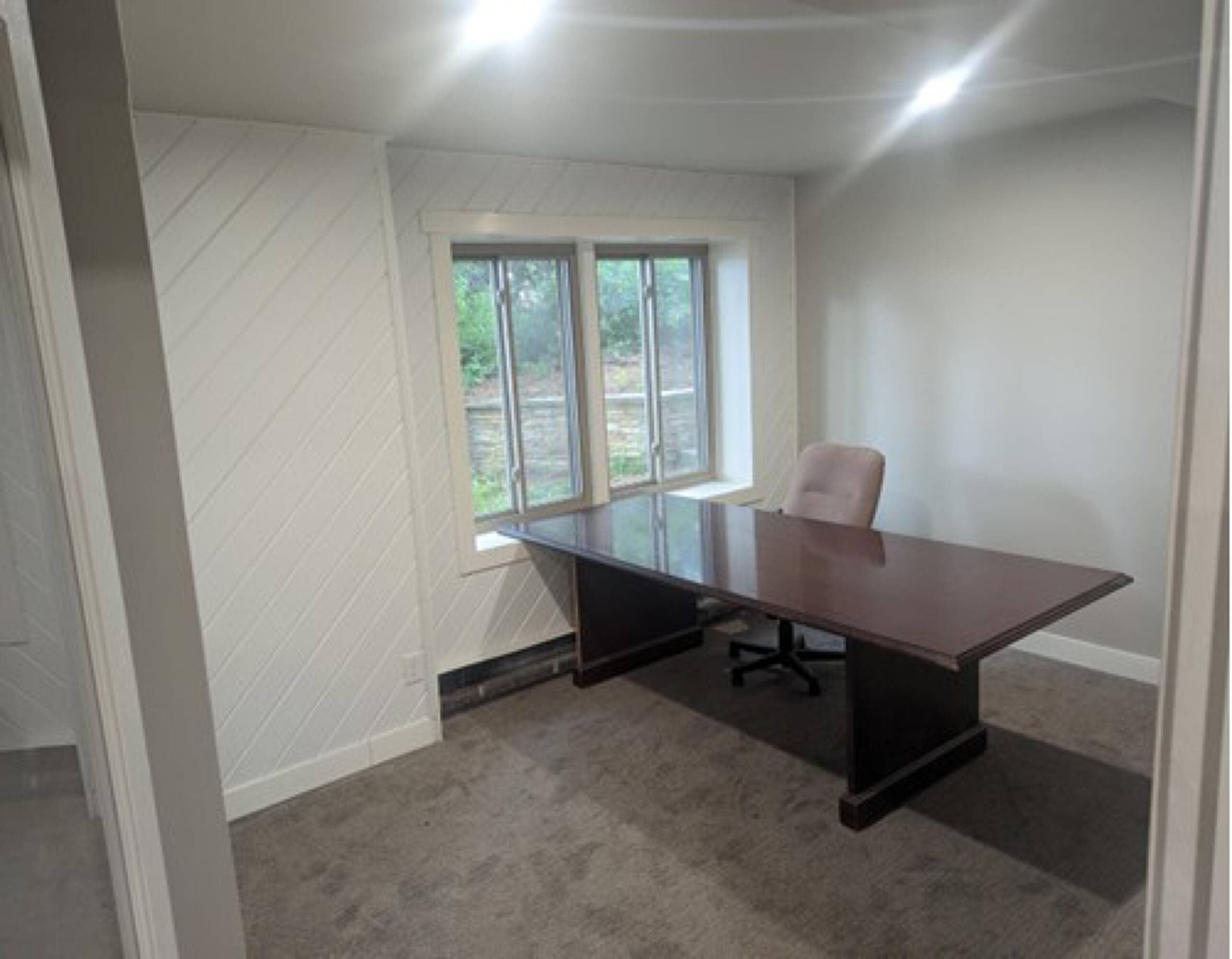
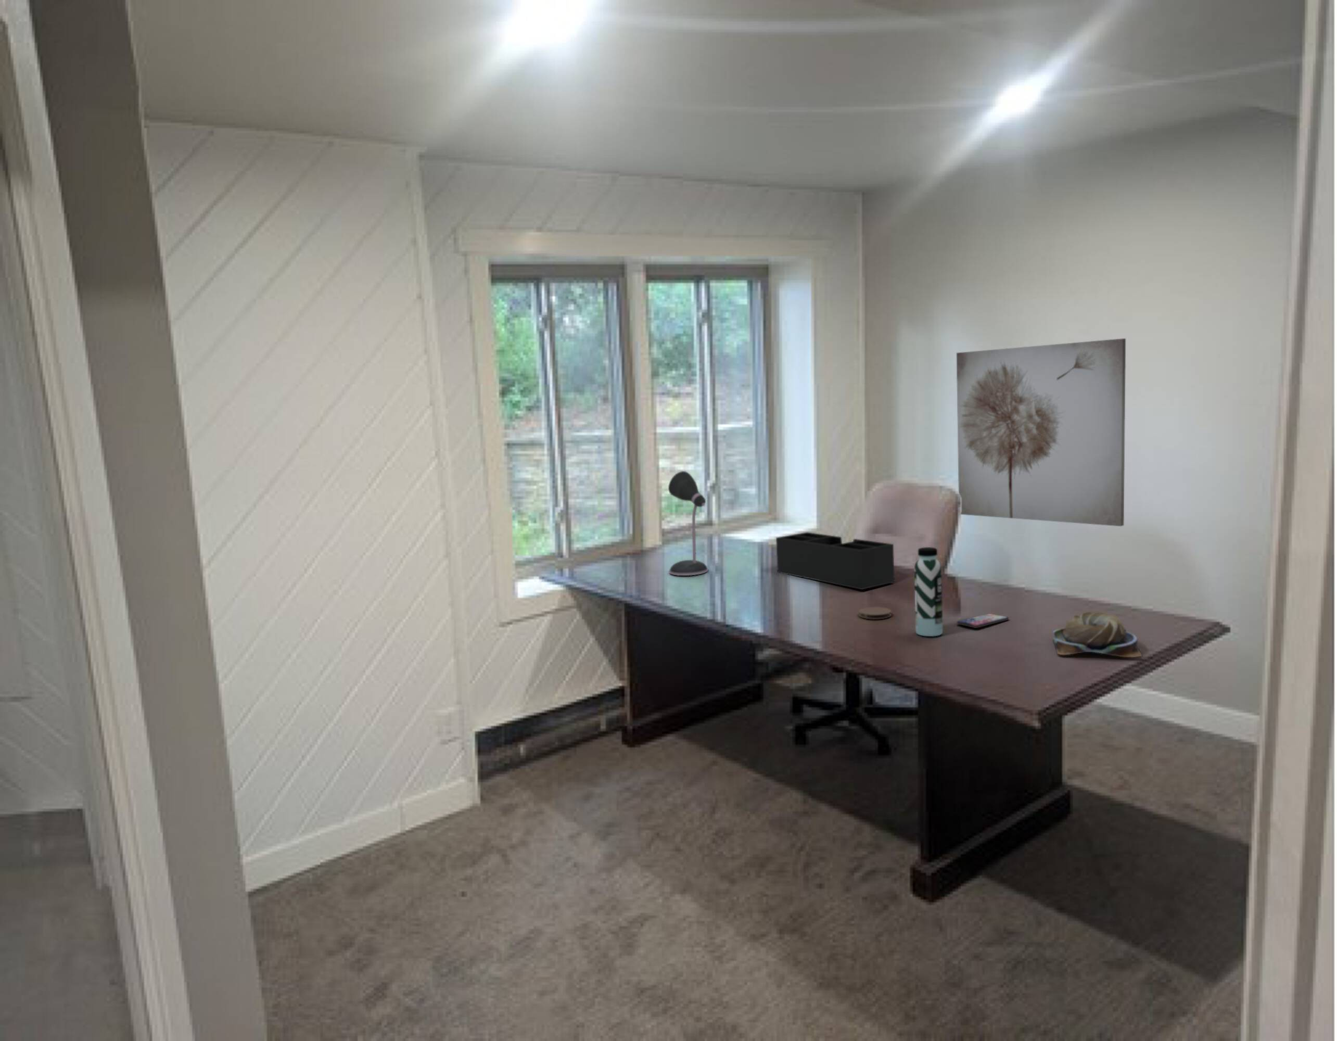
+ coaster [858,607,892,620]
+ wall art [956,338,1126,526]
+ smartphone [956,613,1009,629]
+ desk organizer [776,532,895,591]
+ desk lamp [667,470,709,576]
+ water bottle [914,546,943,637]
+ pastry [1053,611,1143,658]
